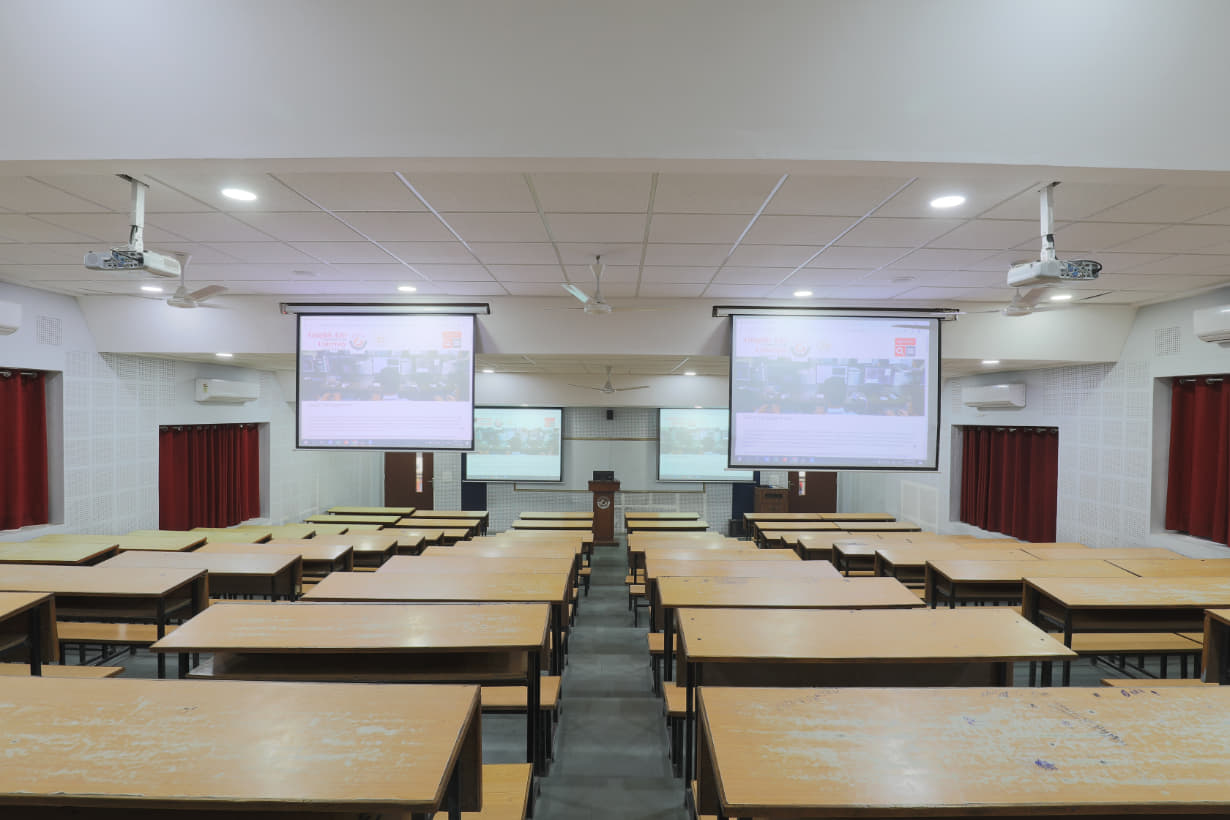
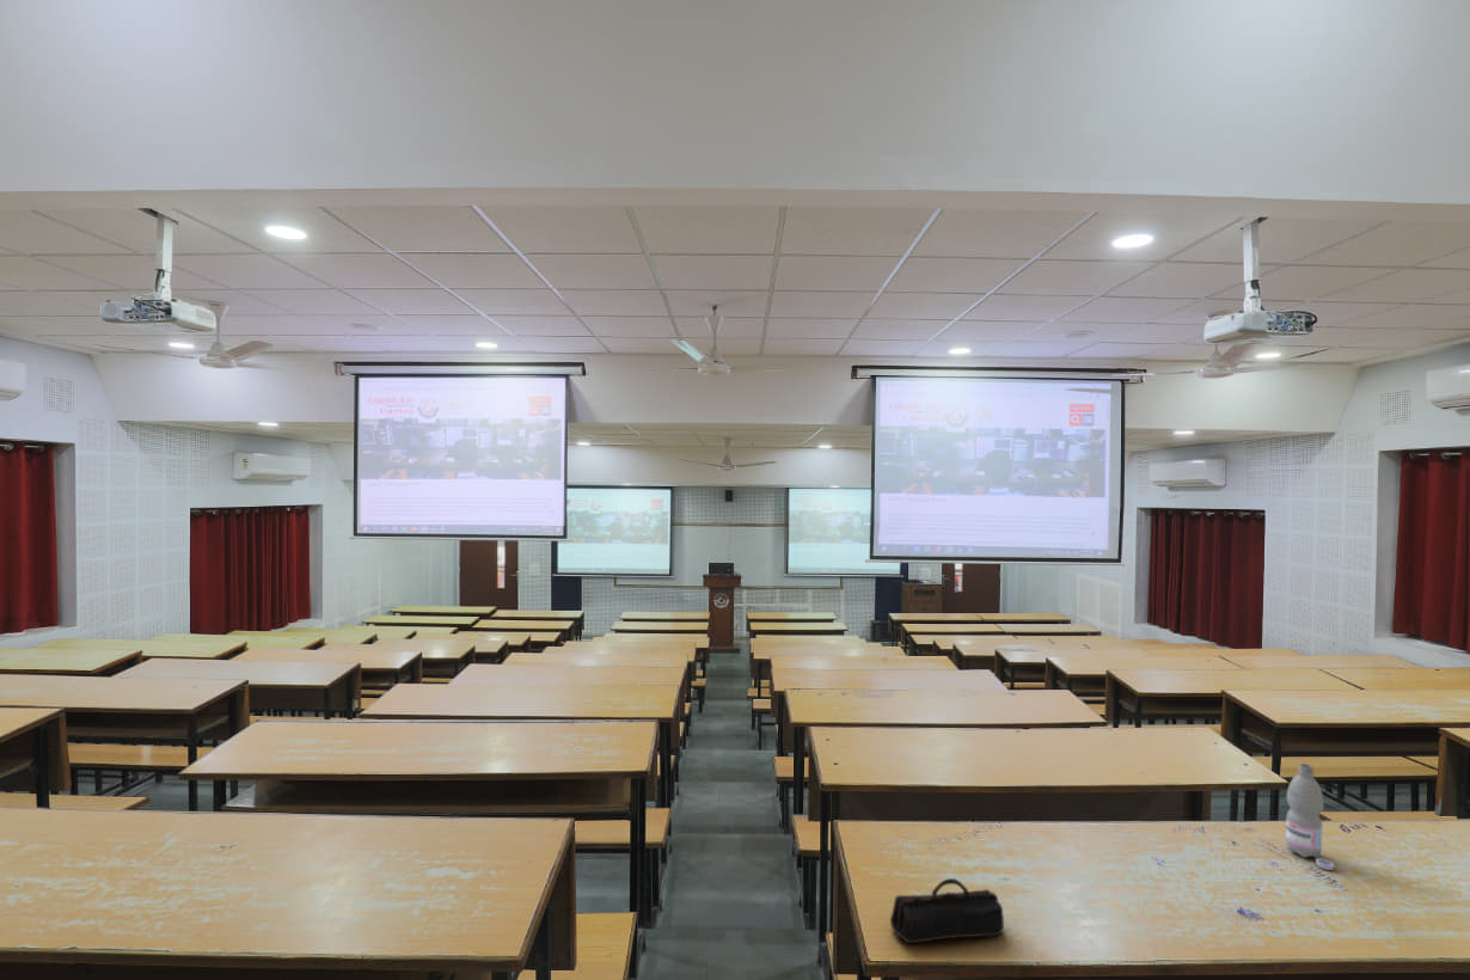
+ pencil case [889,877,1005,945]
+ water bottle [1285,762,1335,871]
